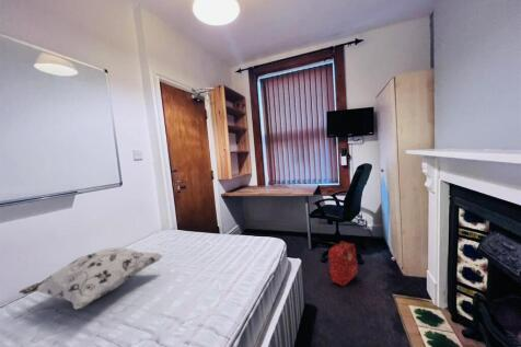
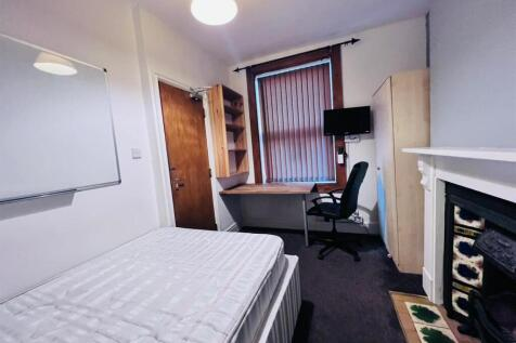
- decorative pillow [18,246,164,310]
- backpack [323,240,359,287]
